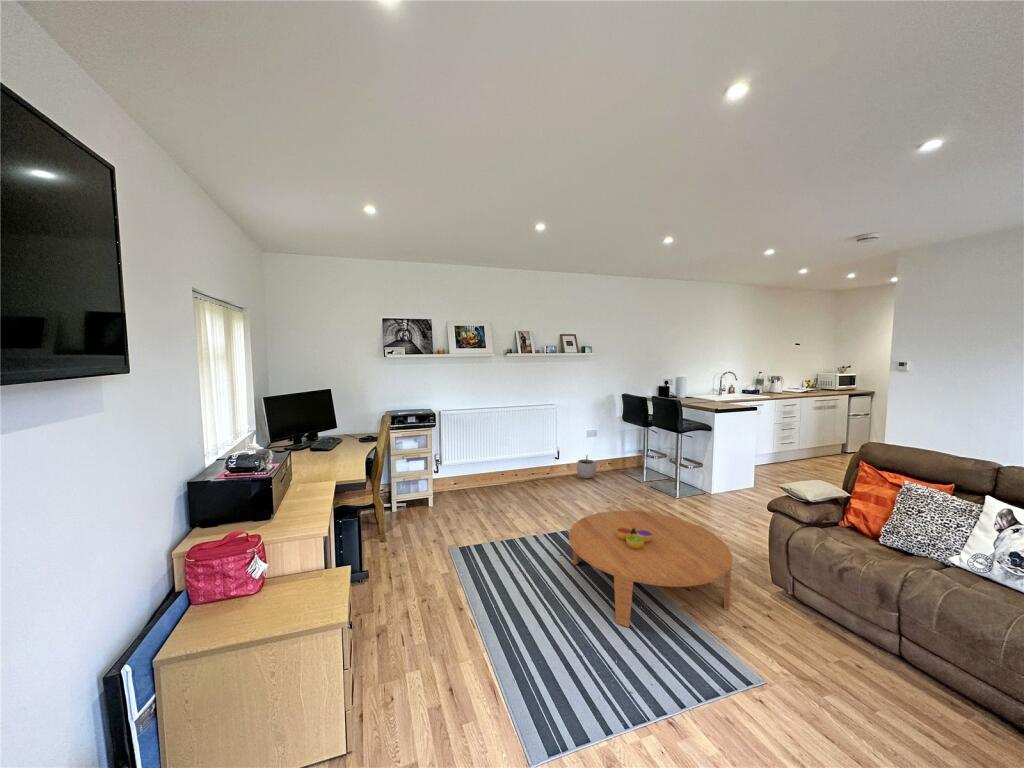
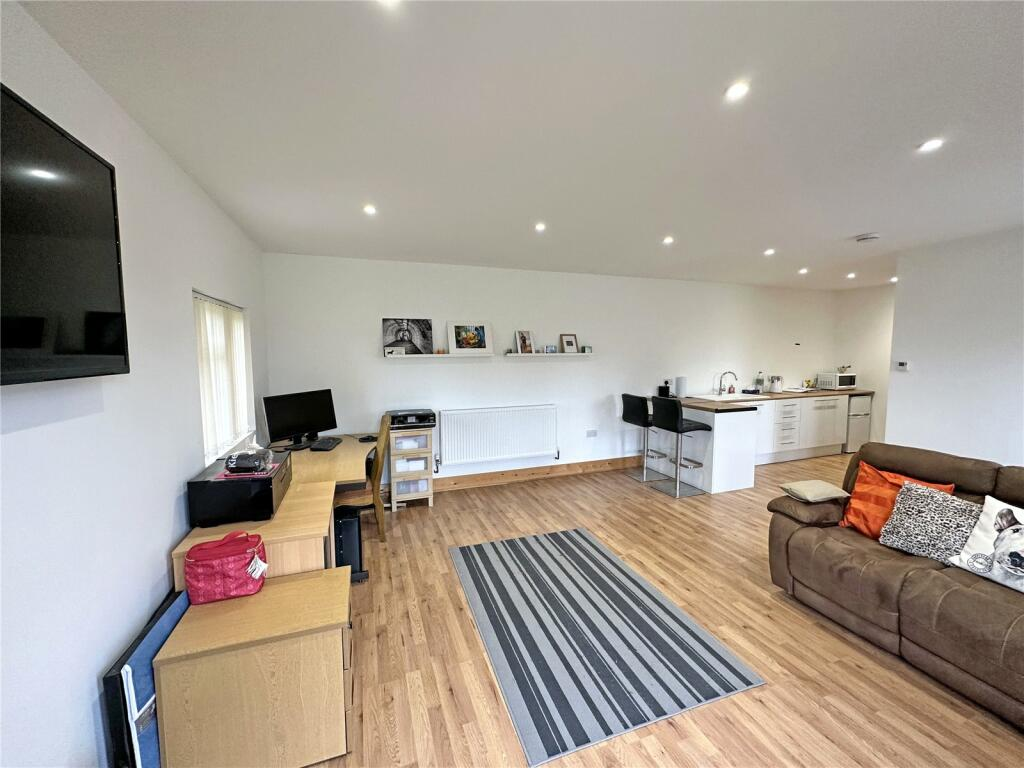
- plant pot [576,454,597,480]
- coffee table [568,510,733,628]
- decorative bowl [616,527,653,549]
